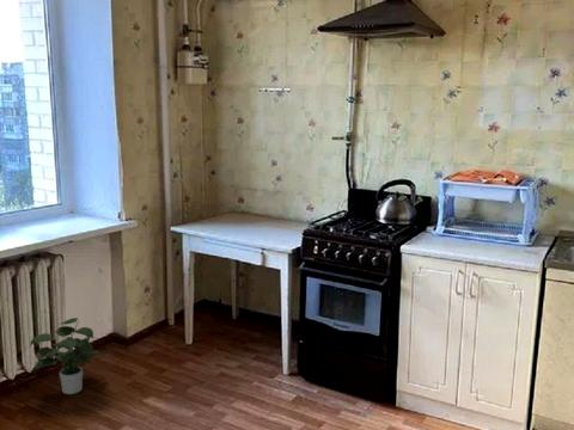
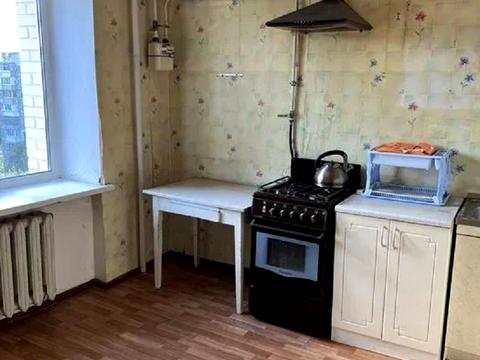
- potted plant [29,317,100,395]
